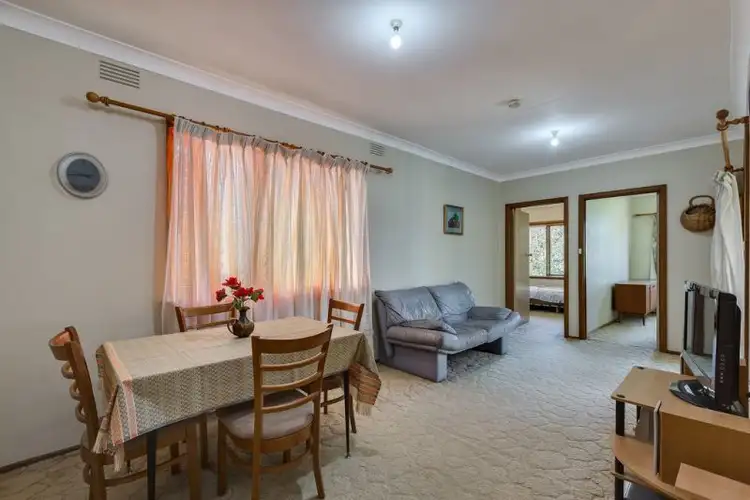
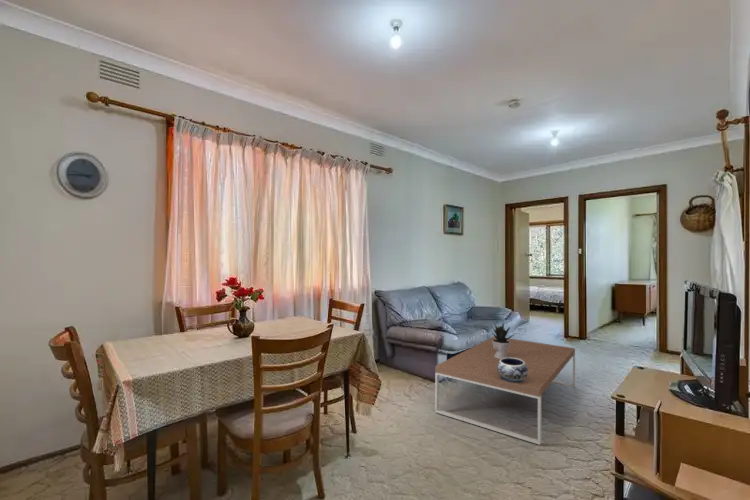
+ coffee table [434,336,576,446]
+ potted plant [490,320,516,359]
+ decorative bowl [497,358,528,383]
